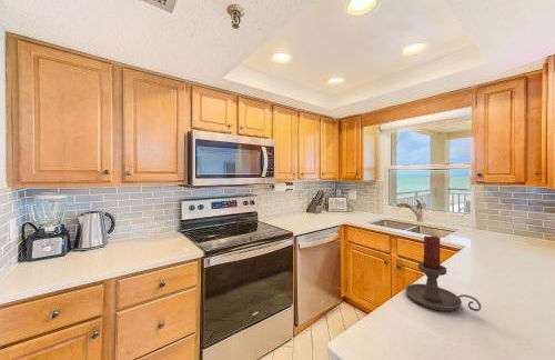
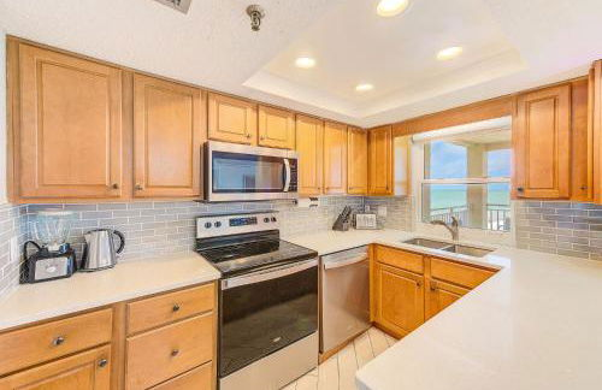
- candle holder [404,234,482,312]
